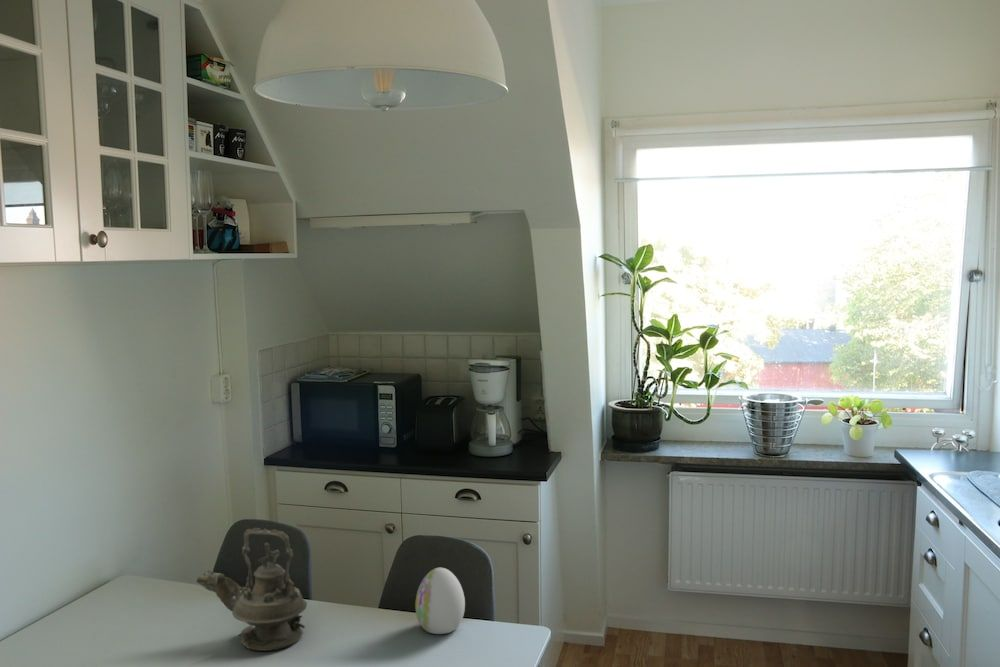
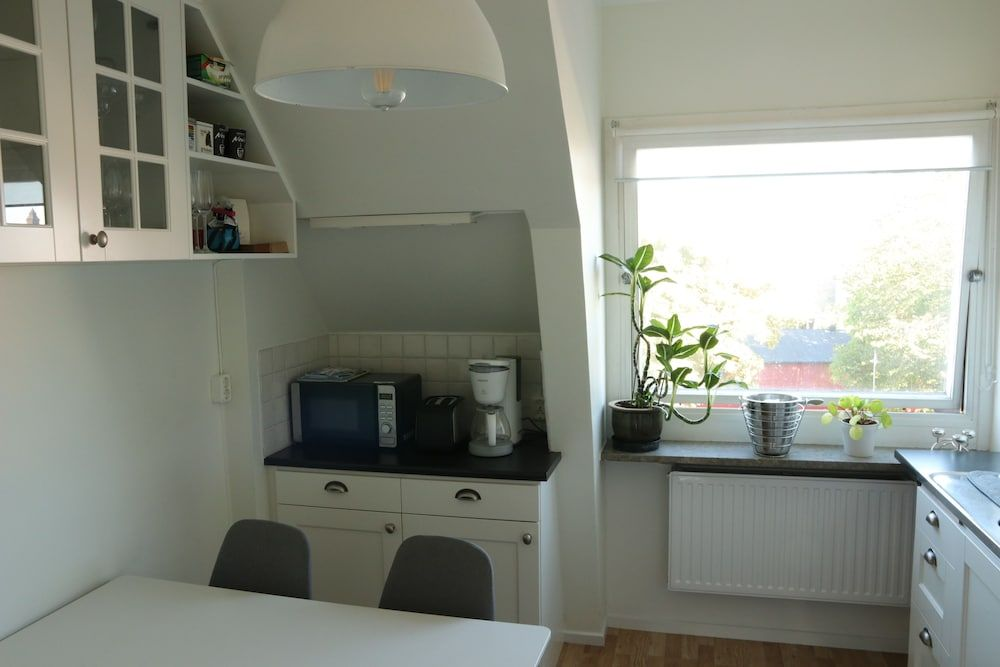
- decorative egg [414,567,466,635]
- teapot [195,527,308,652]
